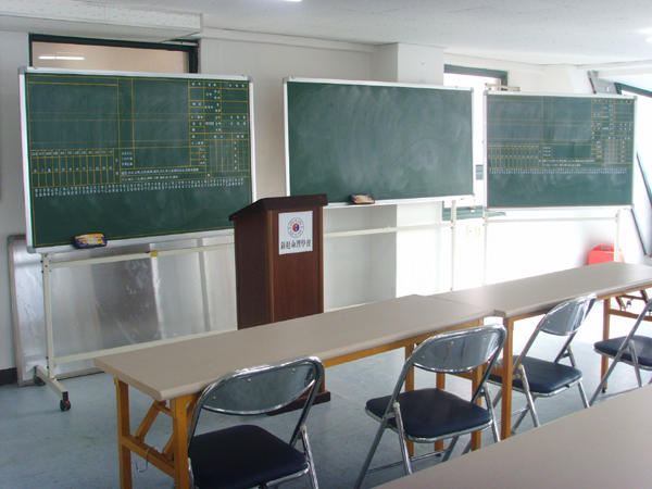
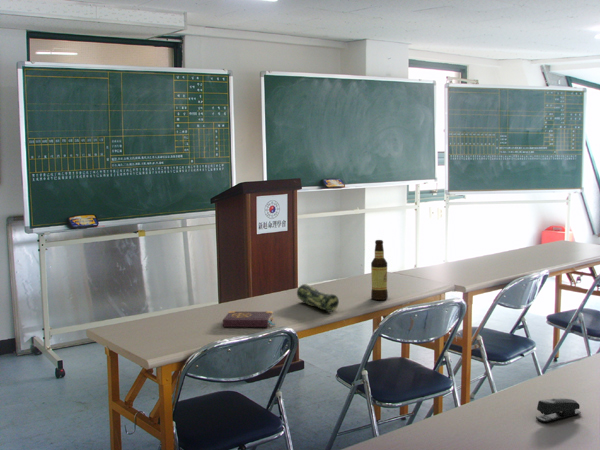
+ bottle [370,239,389,301]
+ pencil case [296,283,340,313]
+ book [222,310,276,328]
+ stapler [535,397,582,423]
